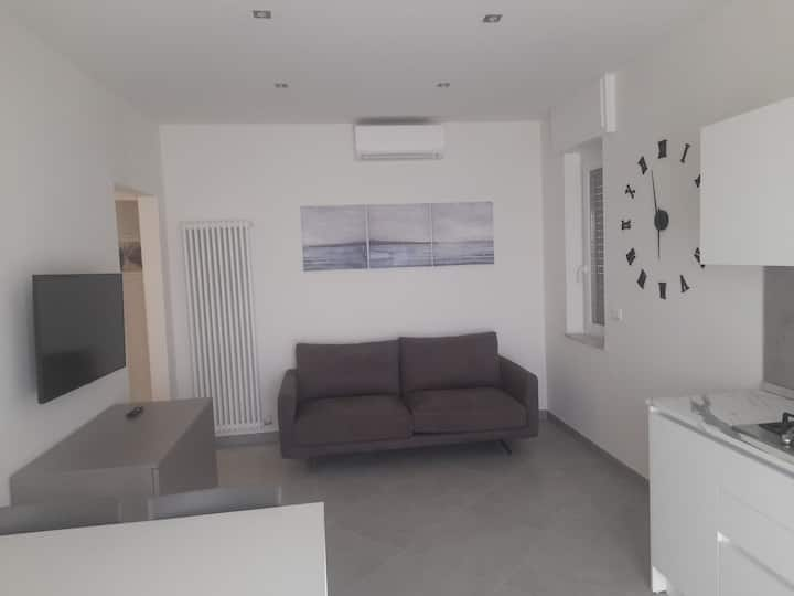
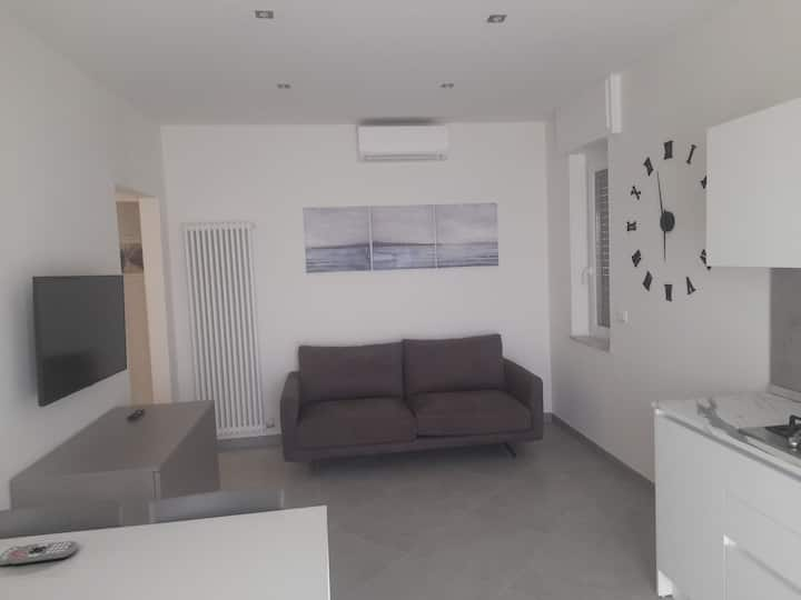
+ remote control [0,540,79,568]
